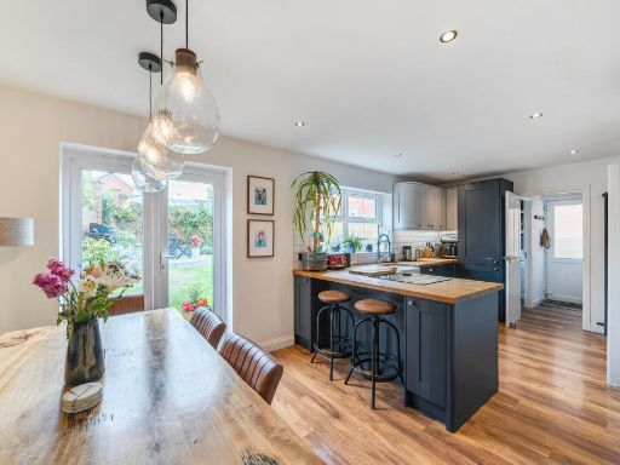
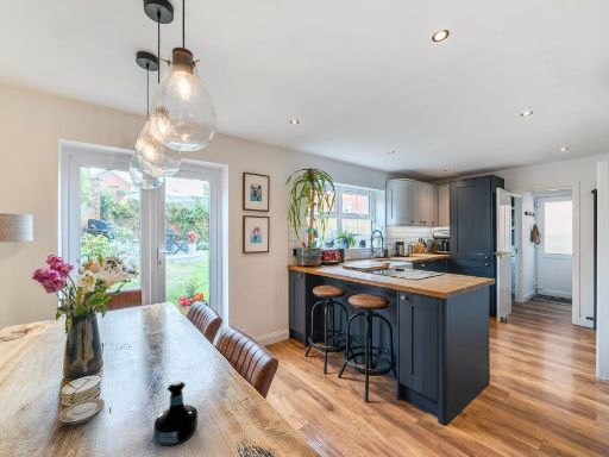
+ tequila bottle [152,380,199,447]
+ plate [57,397,106,426]
